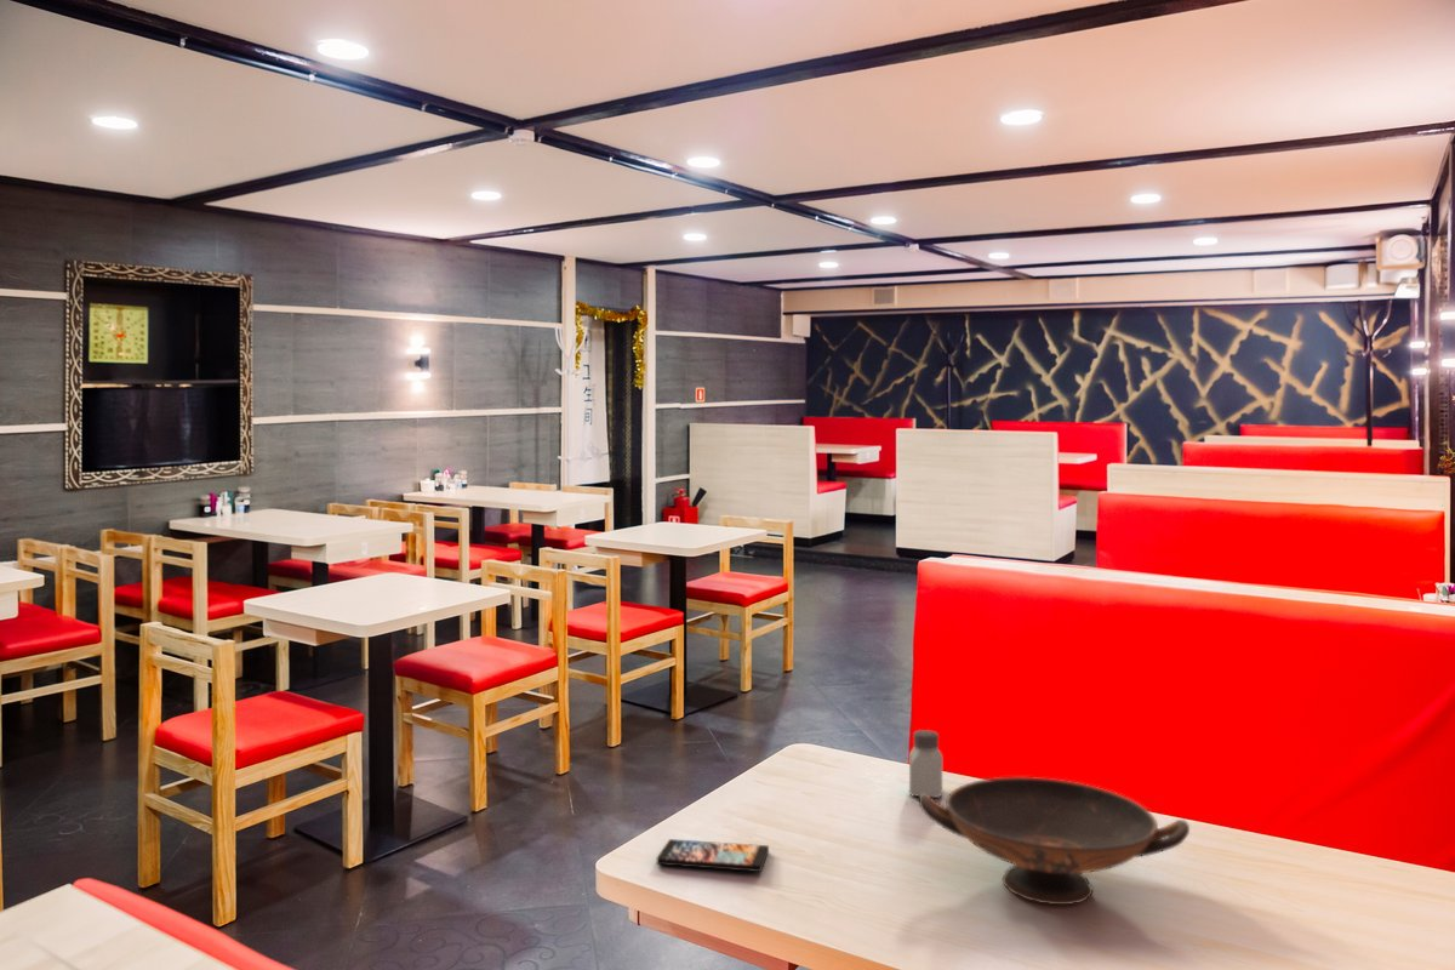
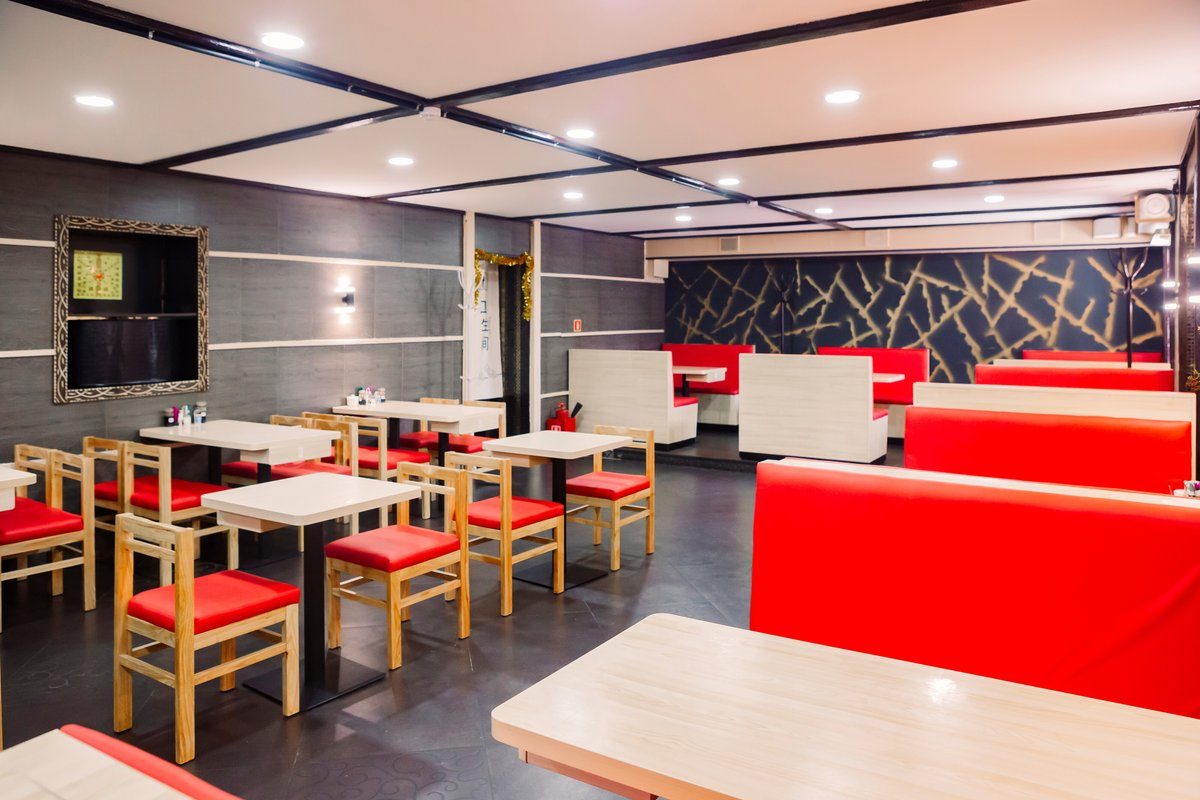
- decorative bowl [918,776,1191,906]
- smartphone [656,838,770,873]
- saltshaker [908,729,943,799]
